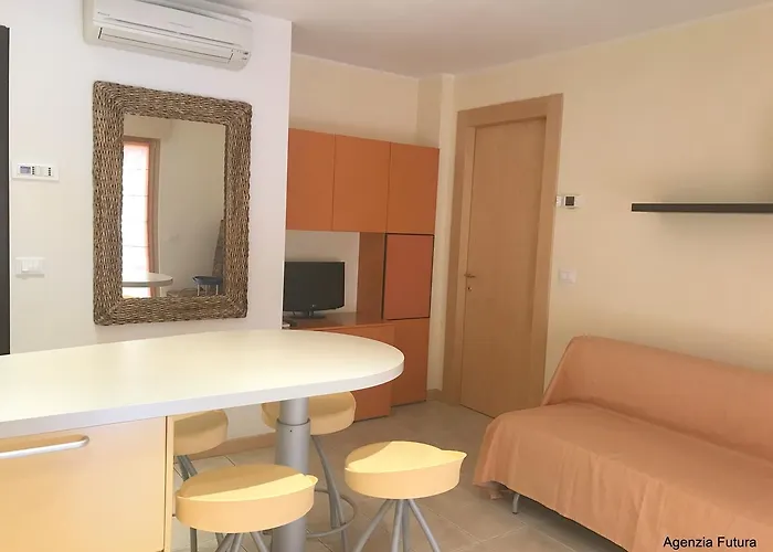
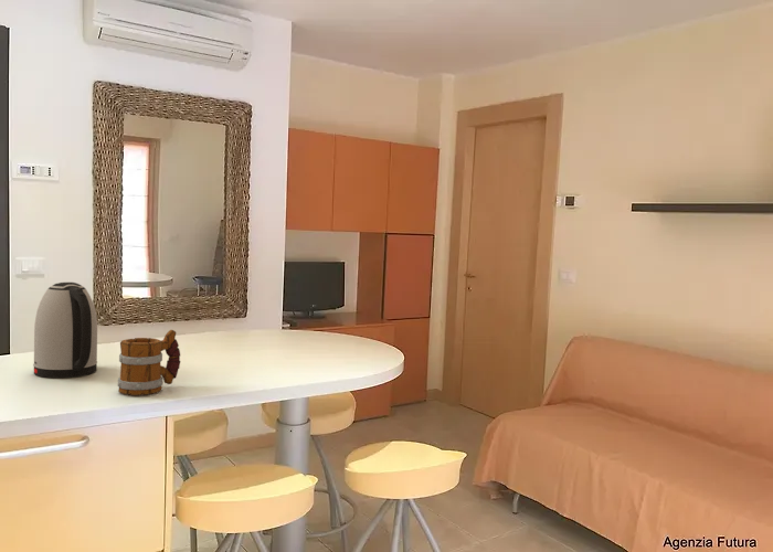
+ kettle [32,282,98,379]
+ mug [117,329,181,396]
